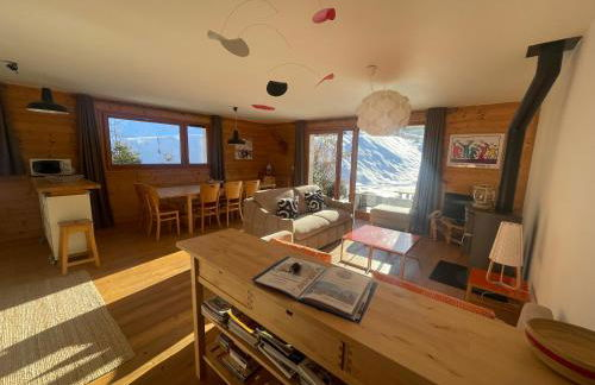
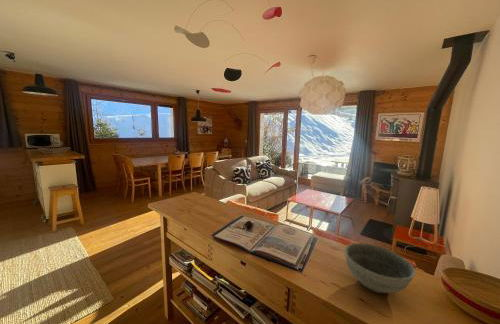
+ bowl [343,242,417,294]
